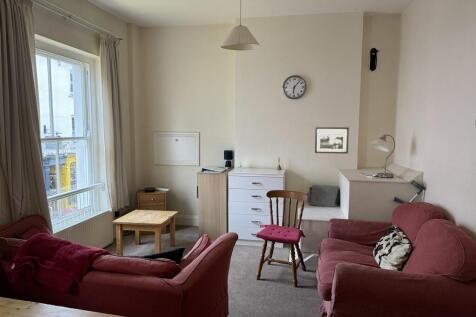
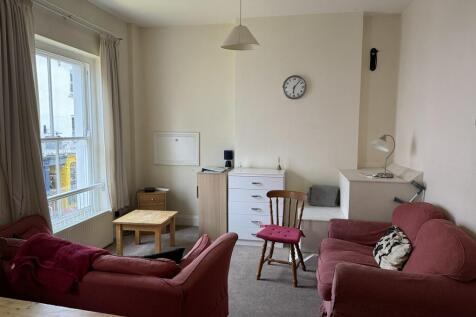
- picture frame [314,126,350,155]
